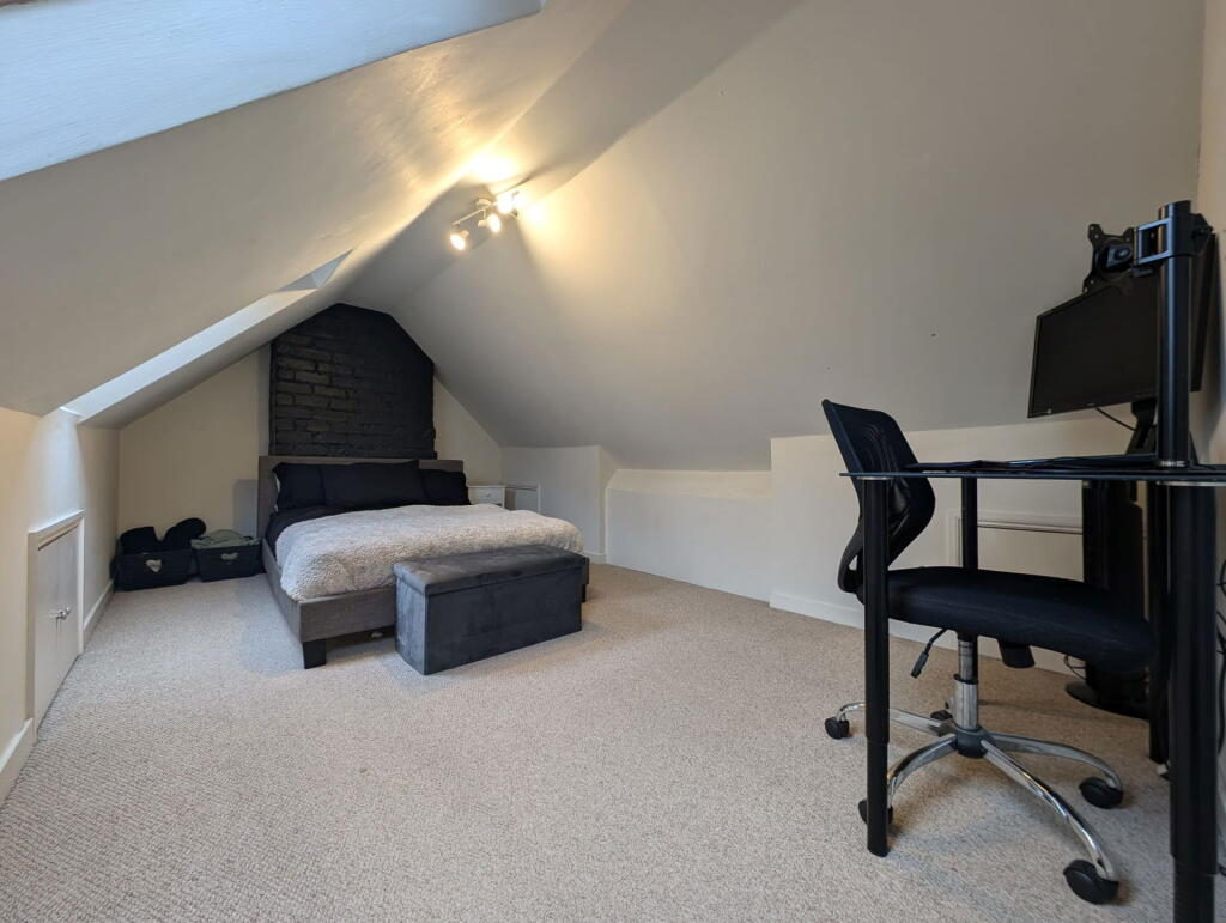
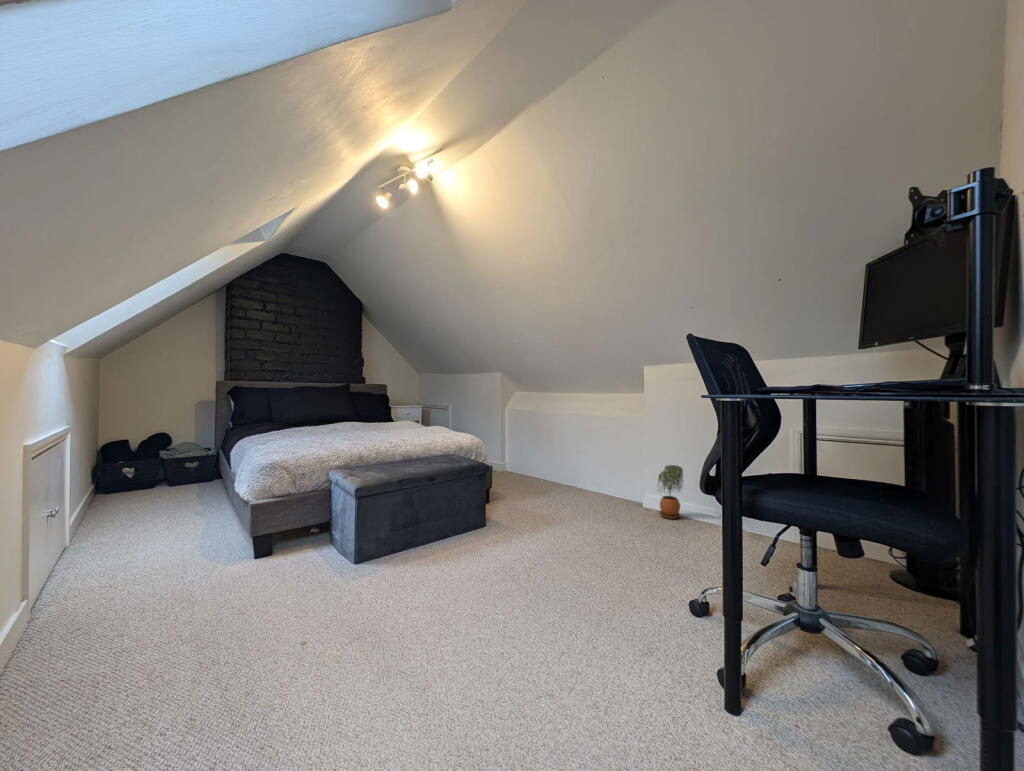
+ potted plant [656,464,685,520]
